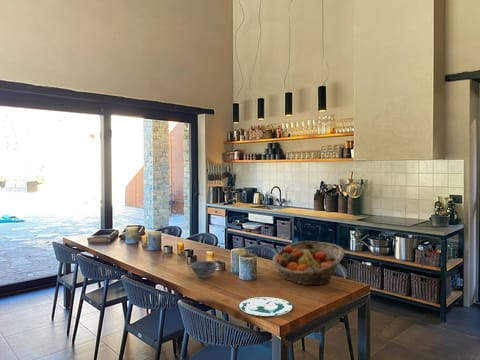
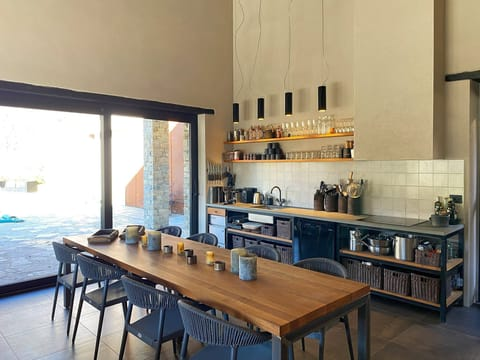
- plate [238,296,294,317]
- bowl [188,260,221,279]
- fruit basket [271,240,345,286]
